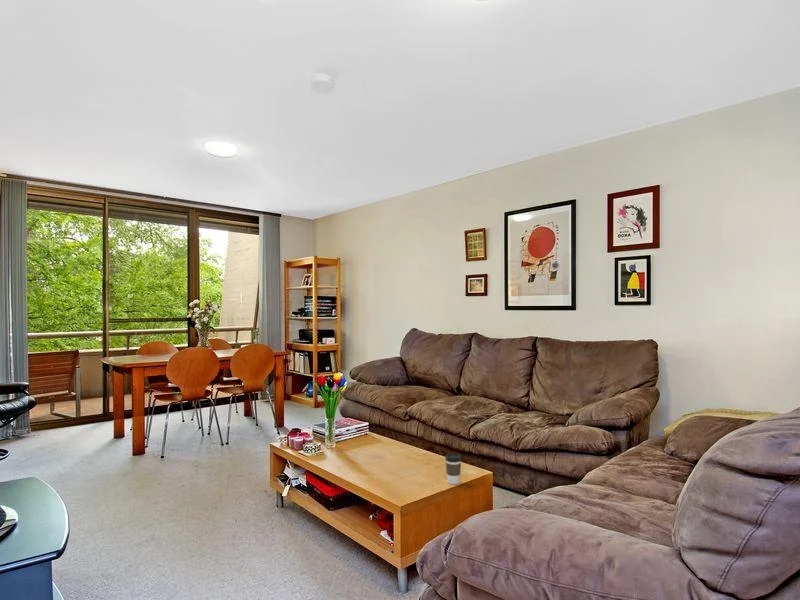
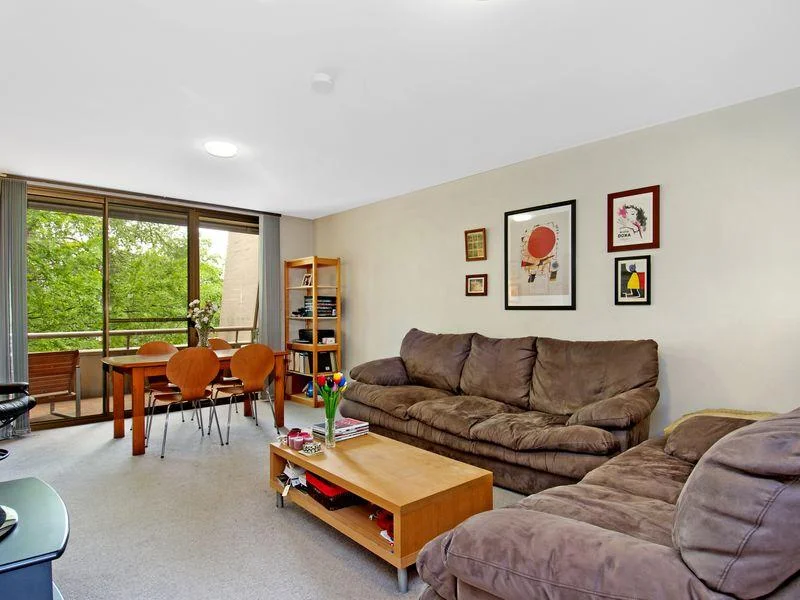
- coffee cup [444,452,462,485]
